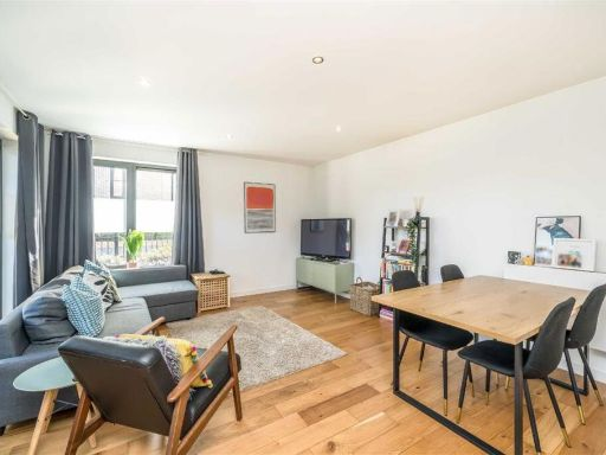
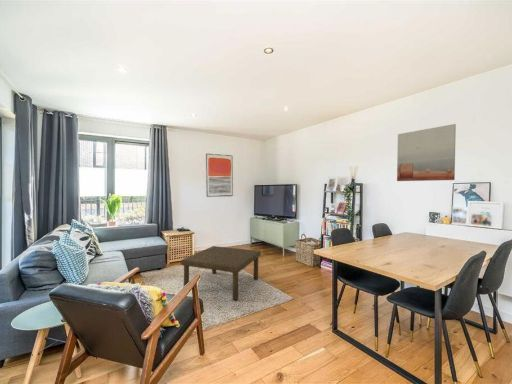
+ coffee table [180,245,262,301]
+ wall art [396,123,457,182]
